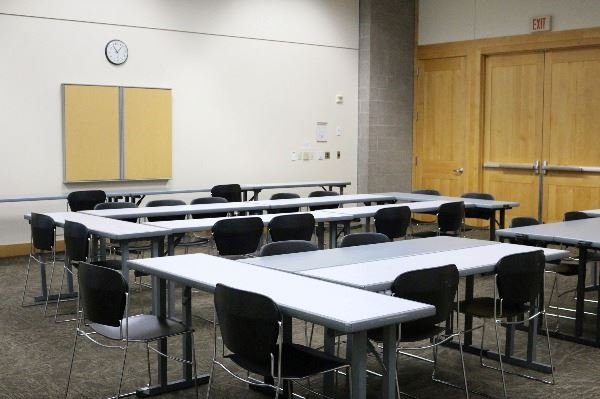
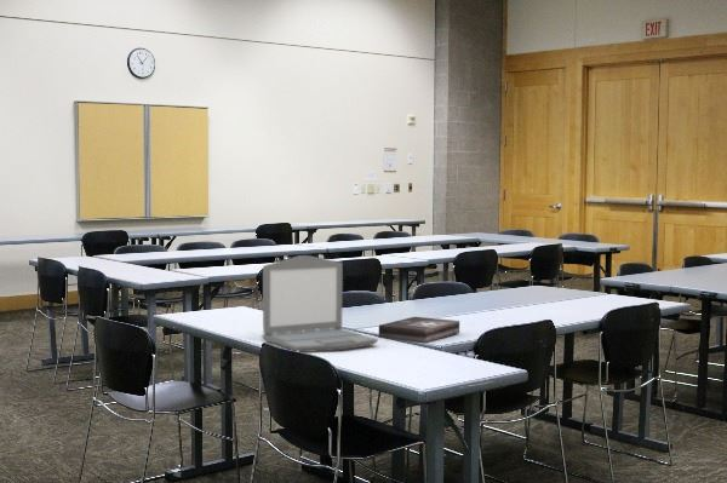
+ first aid kit [378,316,460,344]
+ laptop [261,254,379,353]
